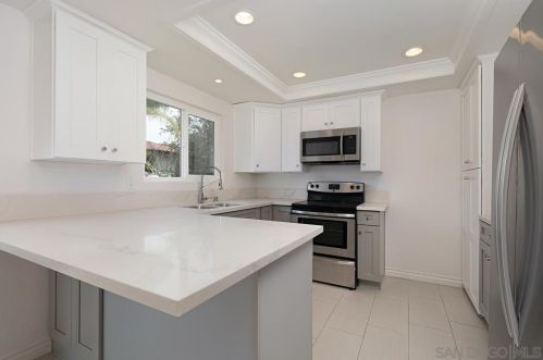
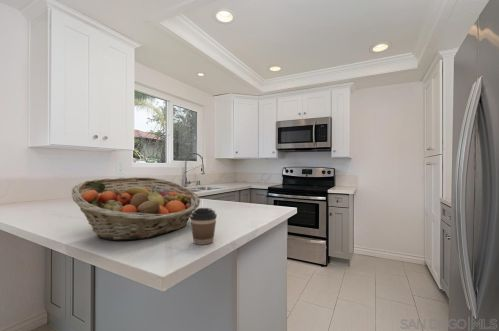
+ coffee cup [189,207,218,246]
+ fruit basket [71,176,201,241]
